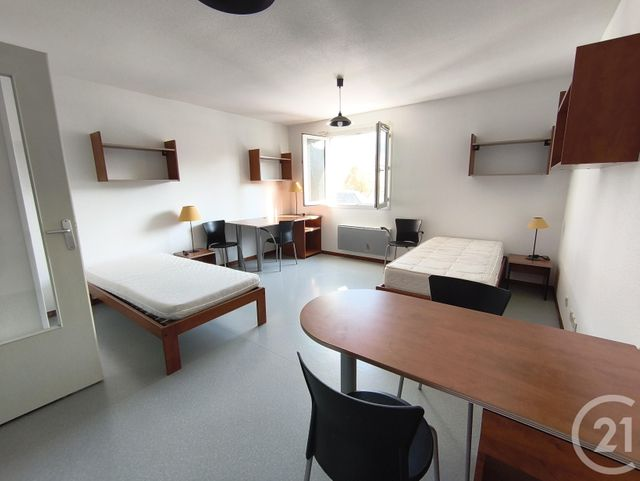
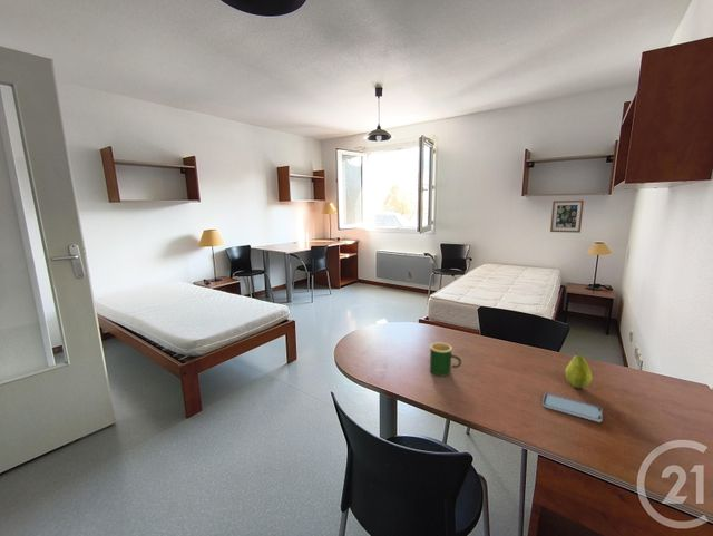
+ mug [429,342,462,377]
+ wall art [549,199,585,234]
+ fruit [564,352,593,389]
+ smartphone [541,392,603,423]
